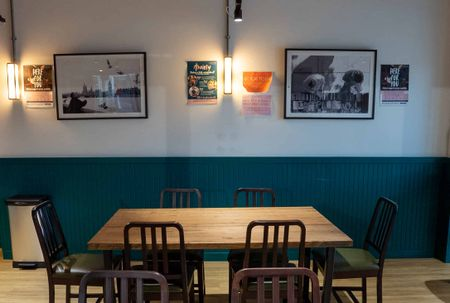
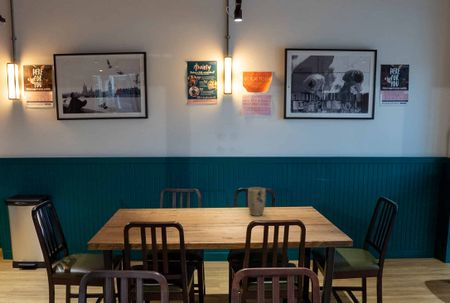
+ plant pot [247,186,267,217]
